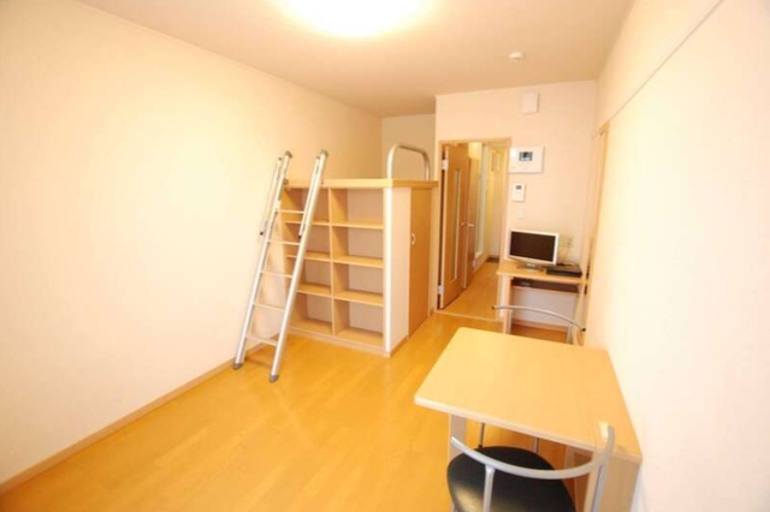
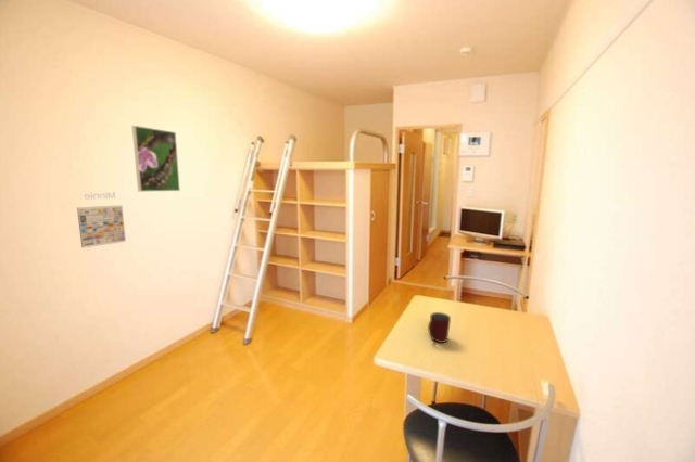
+ mug [427,311,452,344]
+ calendar [76,191,127,249]
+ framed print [131,125,181,193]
